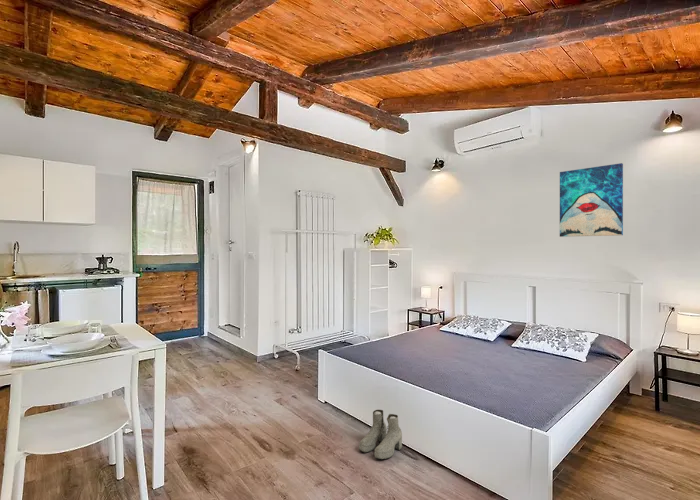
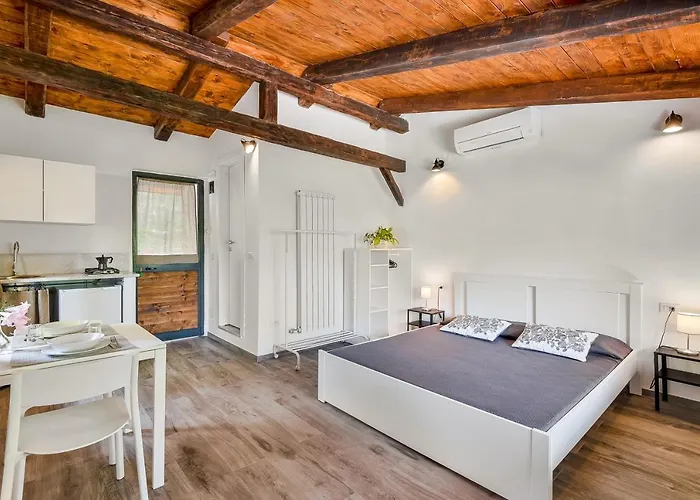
- wall art [559,162,624,238]
- boots [358,409,403,460]
